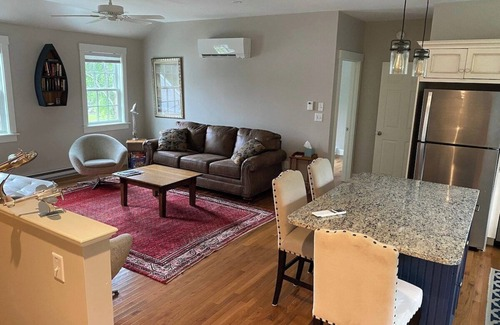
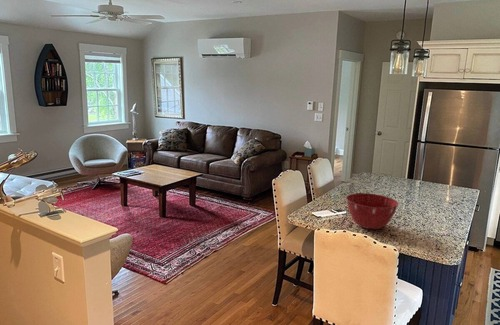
+ mixing bowl [345,192,400,230]
